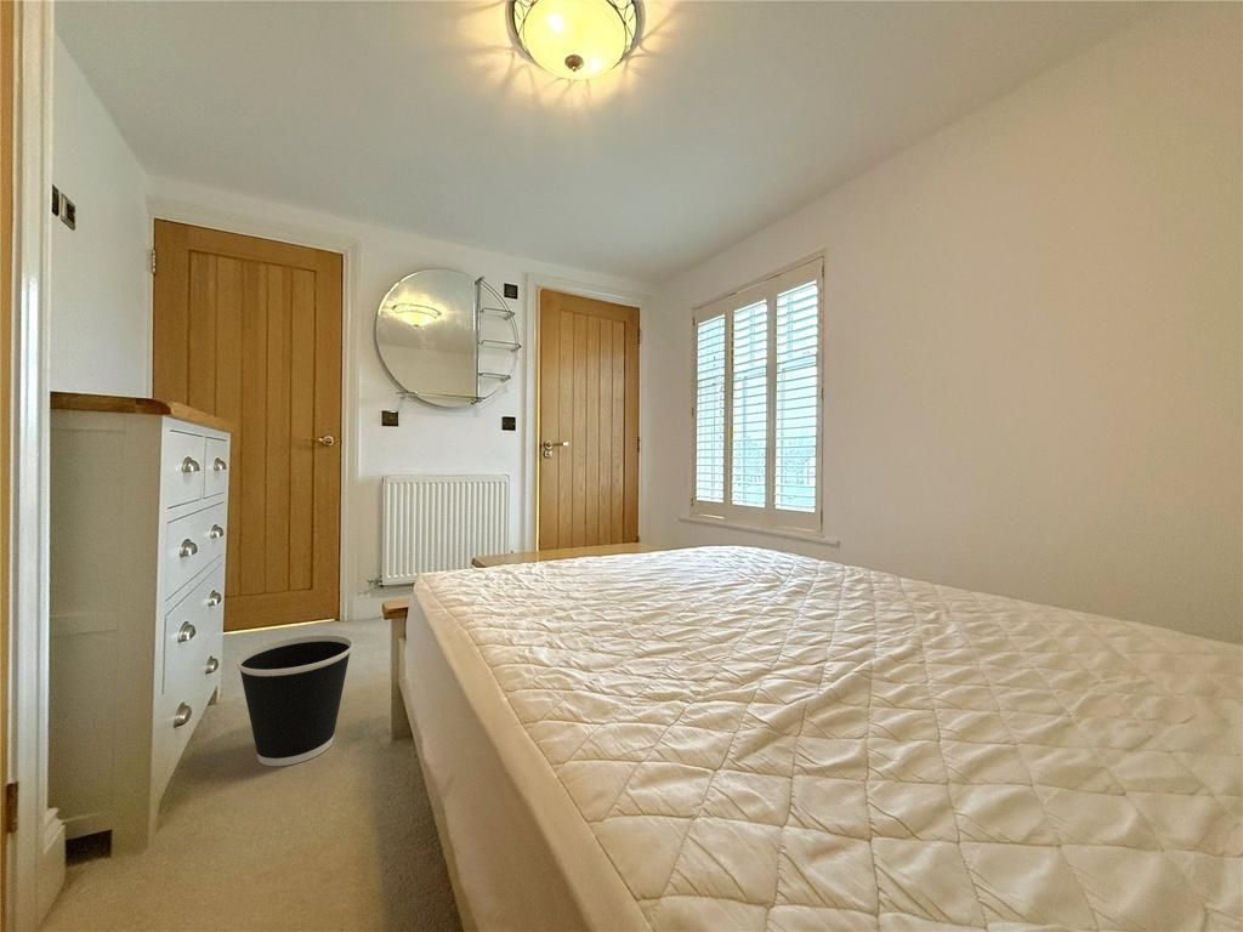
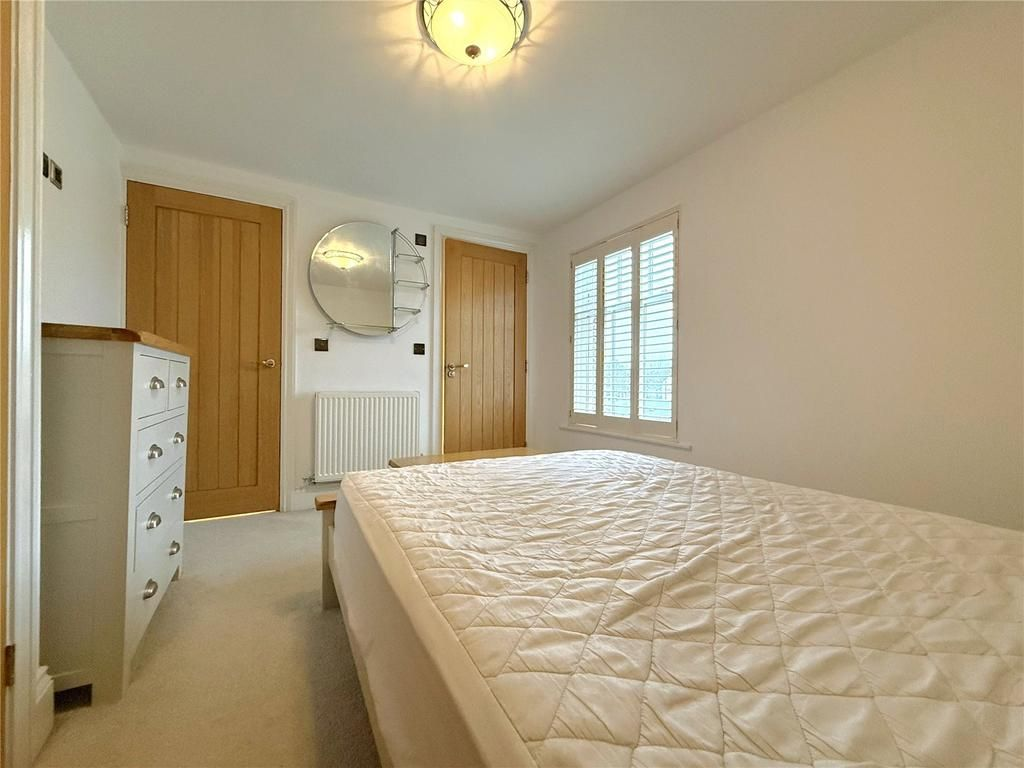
- wastebasket [235,633,354,767]
